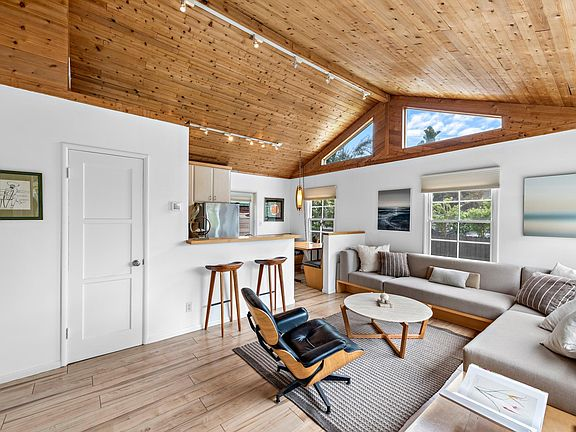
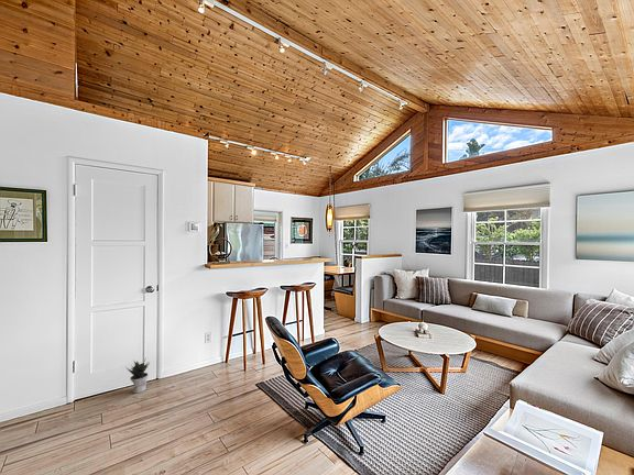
+ potted plant [127,356,151,394]
